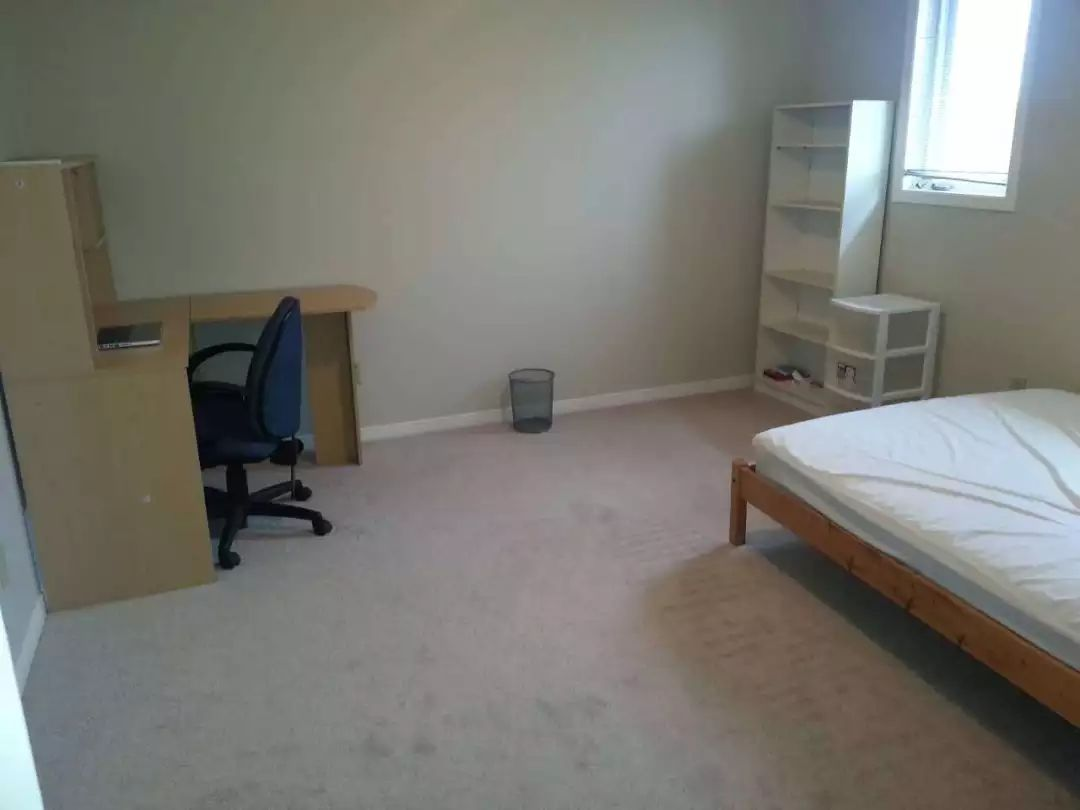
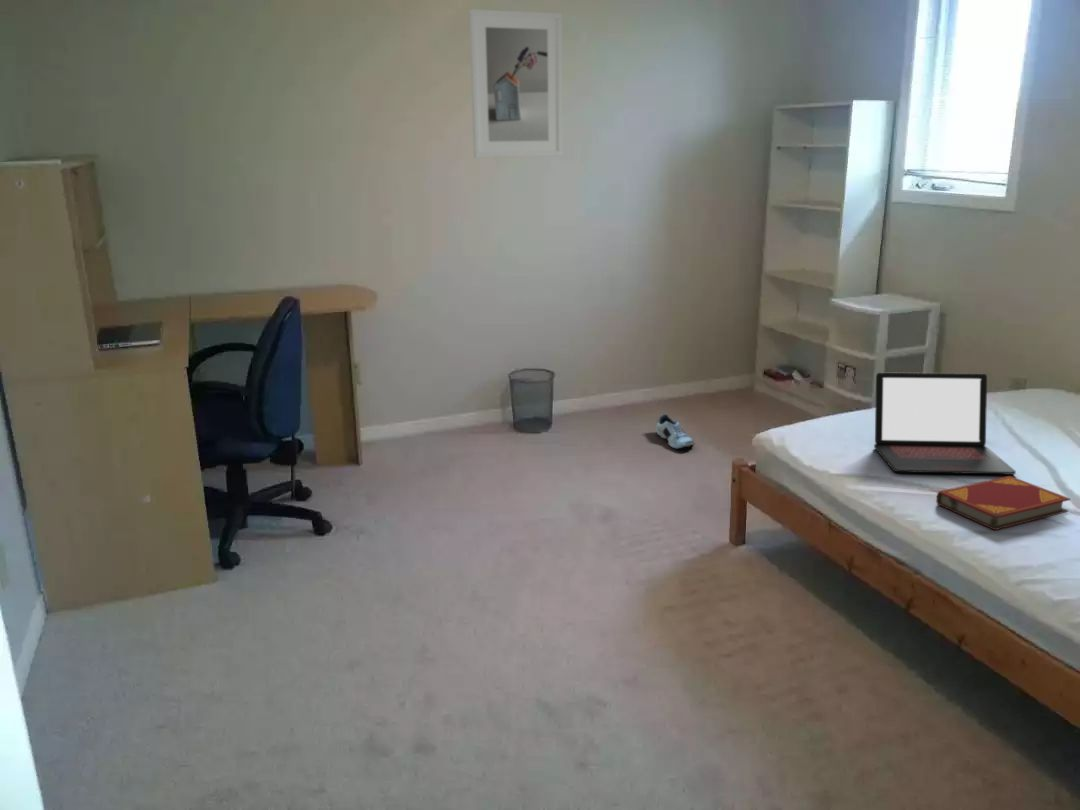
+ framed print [468,8,564,159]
+ shoe [656,413,697,450]
+ hardback book [935,475,1071,531]
+ laptop [873,372,1017,476]
